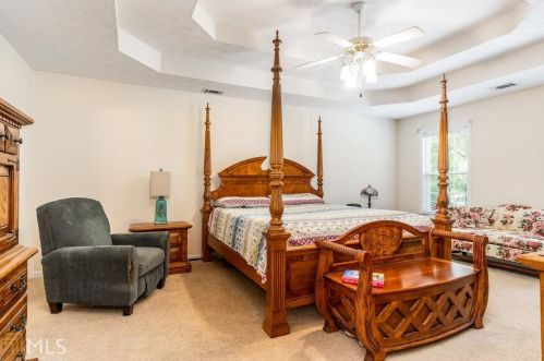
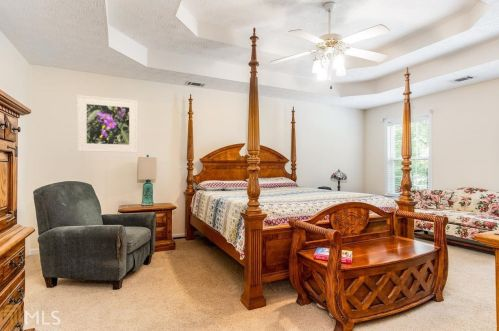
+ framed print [76,94,138,153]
